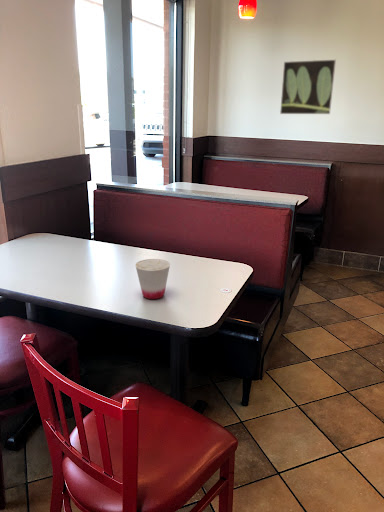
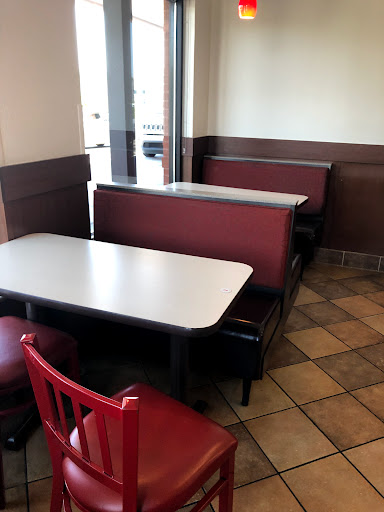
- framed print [279,59,337,115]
- cup [134,258,171,300]
